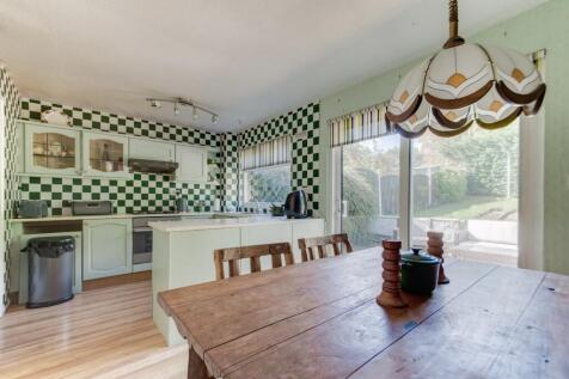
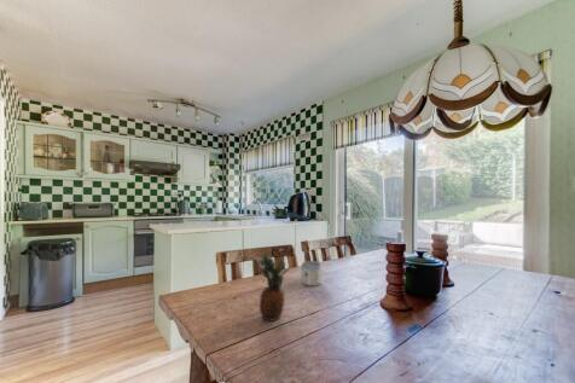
+ fruit [250,251,290,323]
+ mug [301,260,323,288]
